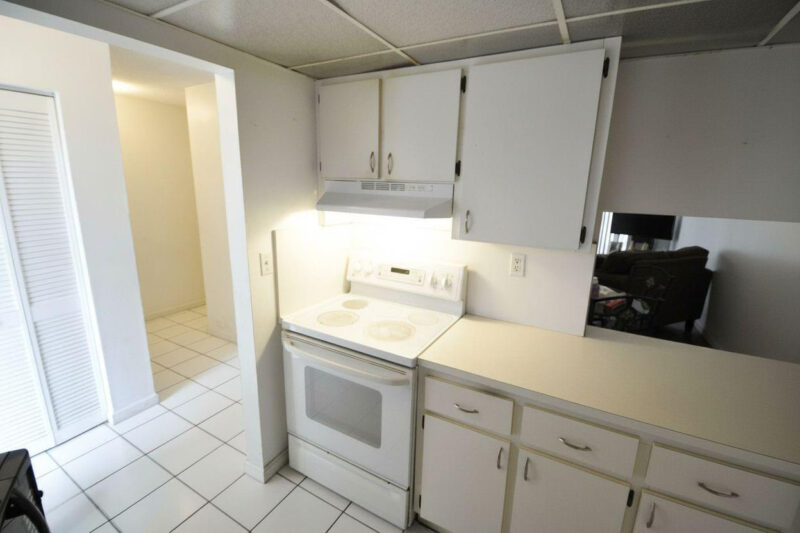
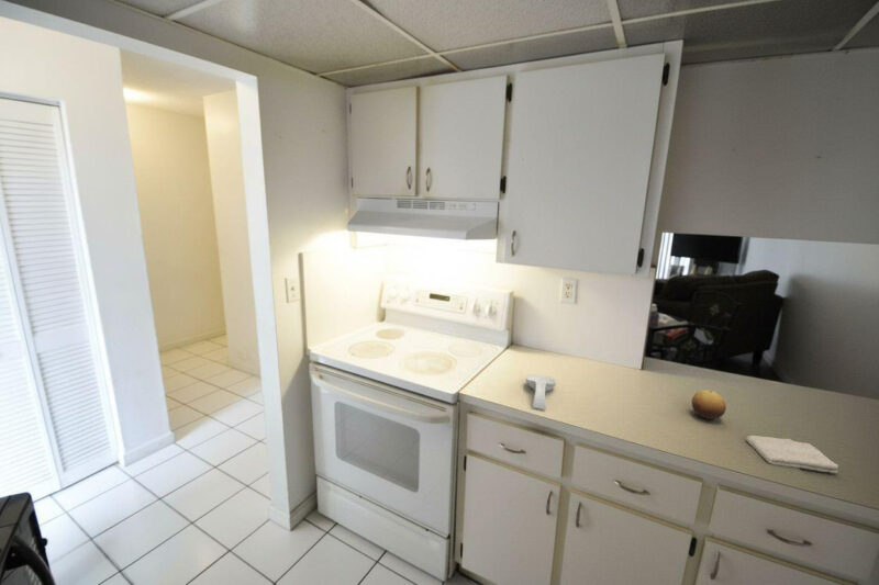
+ washcloth [745,435,839,474]
+ fruit [690,389,727,420]
+ spoon rest [524,373,557,410]
